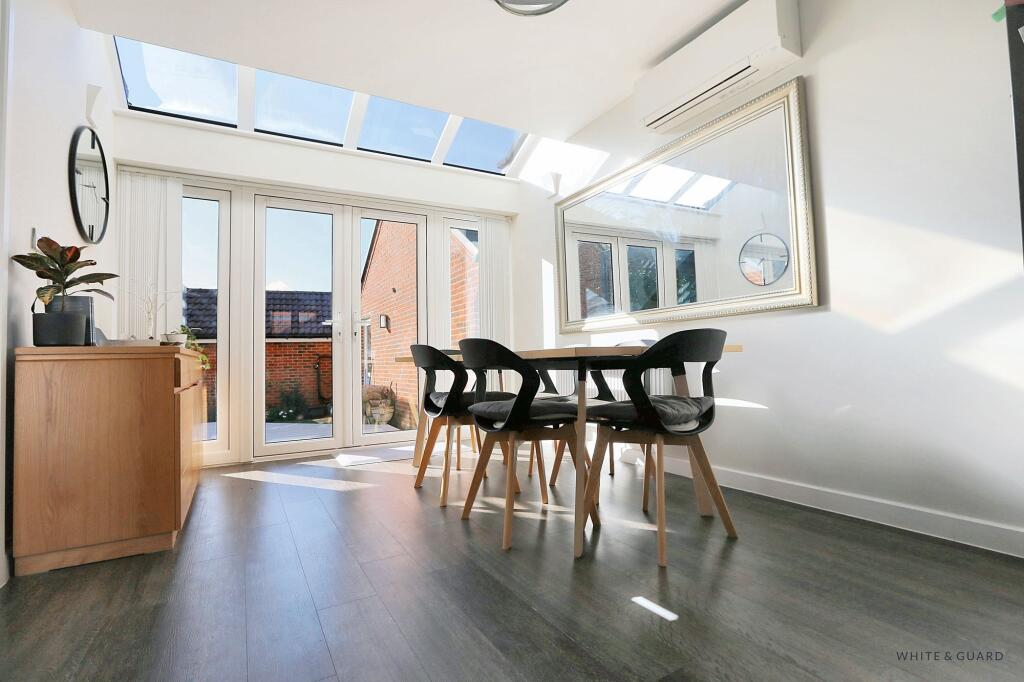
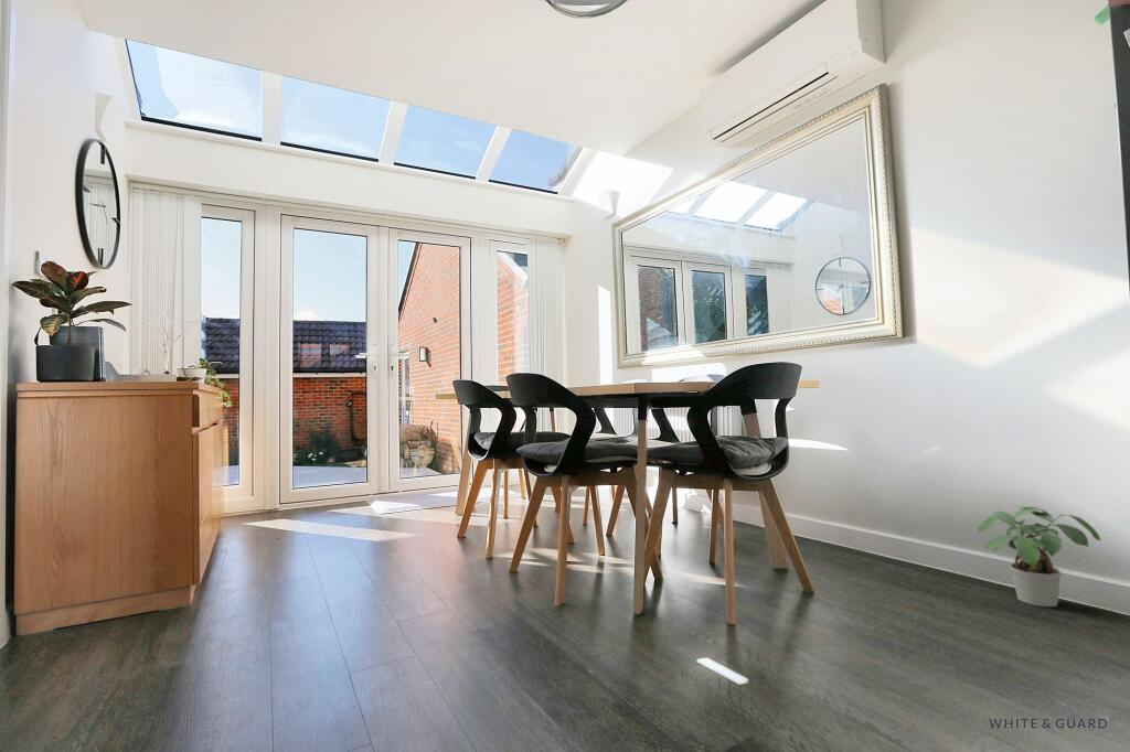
+ potted plant [978,505,1102,608]
